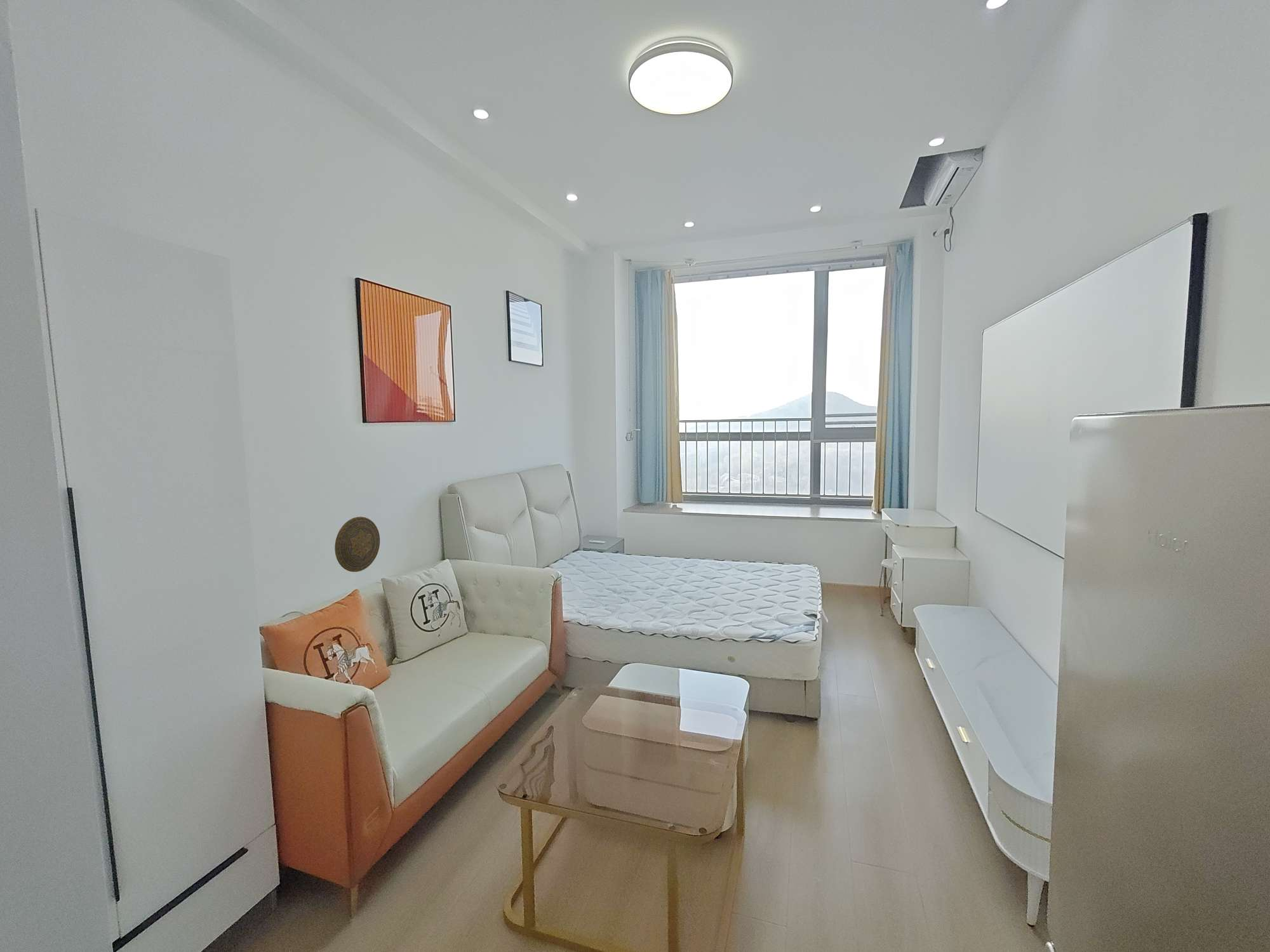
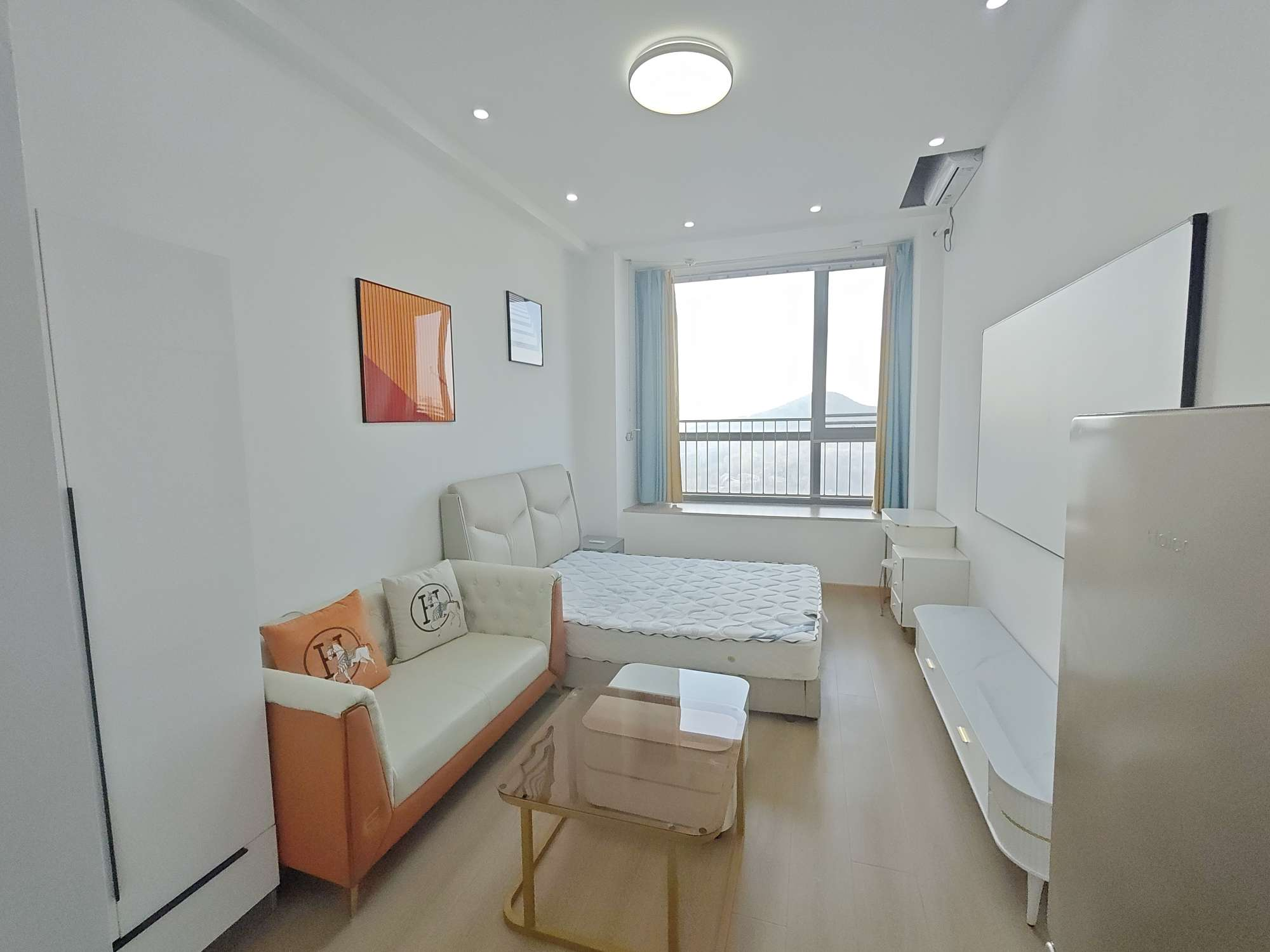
- decorative plate [334,516,380,572]
